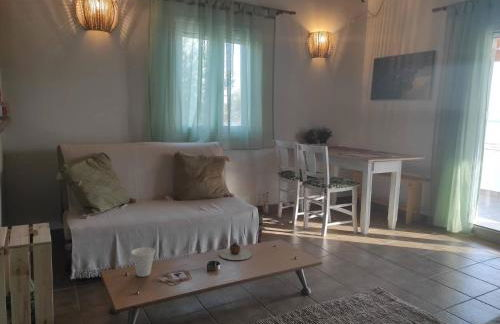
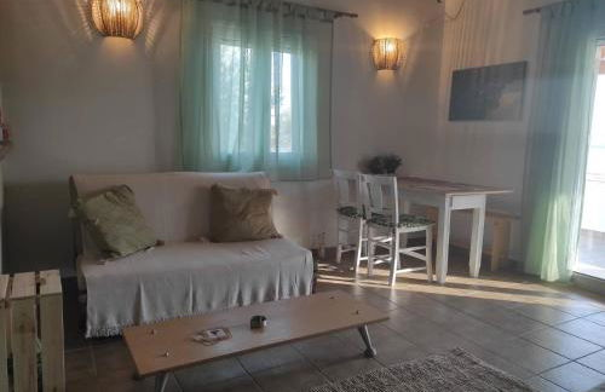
- teapot [218,238,253,261]
- cup [130,246,156,278]
